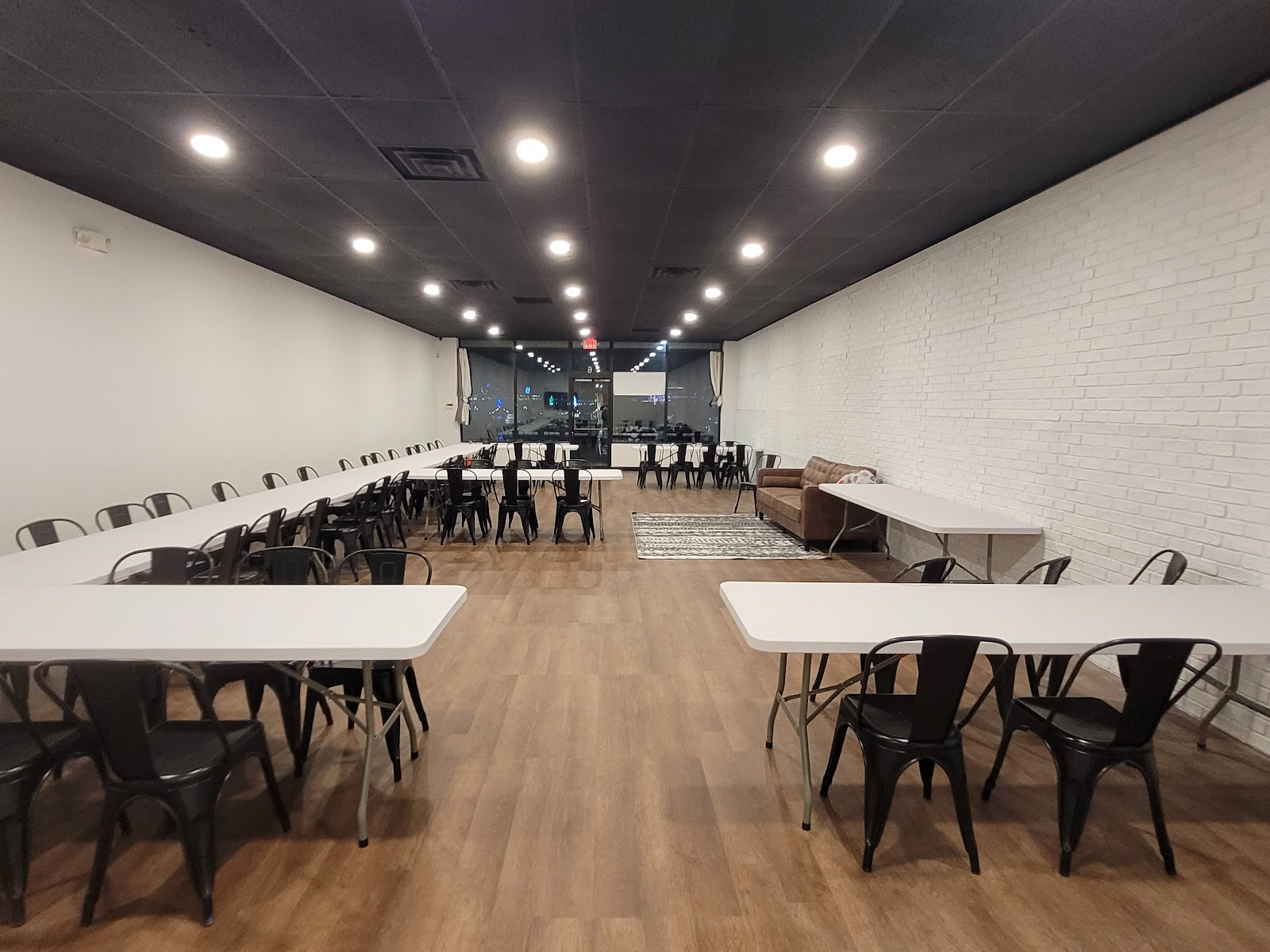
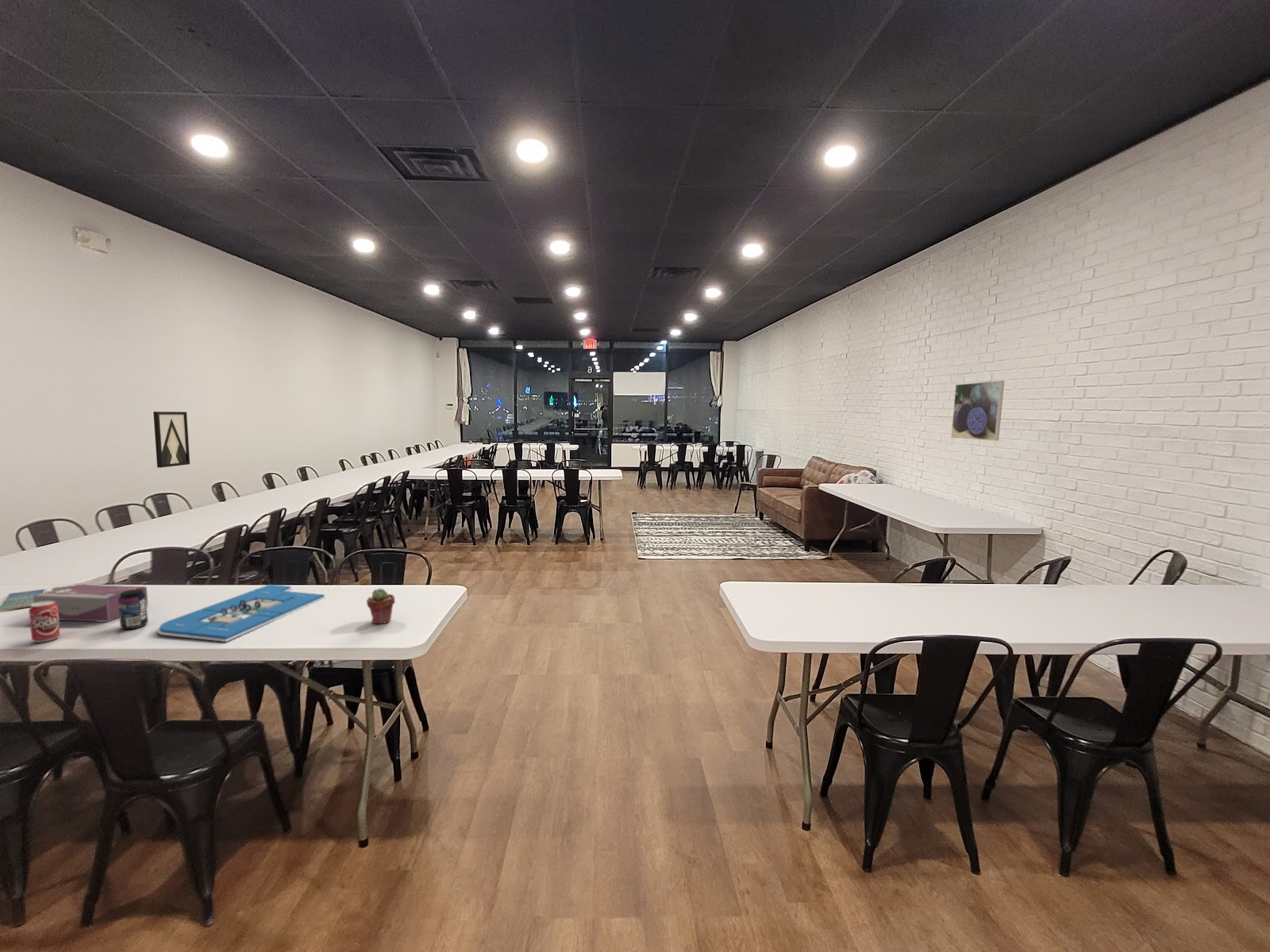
+ tissue box [33,583,148,623]
+ potted succulent [366,587,396,624]
+ beverage can [28,601,61,643]
+ wall art [152,411,191,468]
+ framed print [951,380,1005,441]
+ drink coaster [0,582,88,612]
+ board game [157,584,327,643]
+ beverage can [118,589,148,630]
